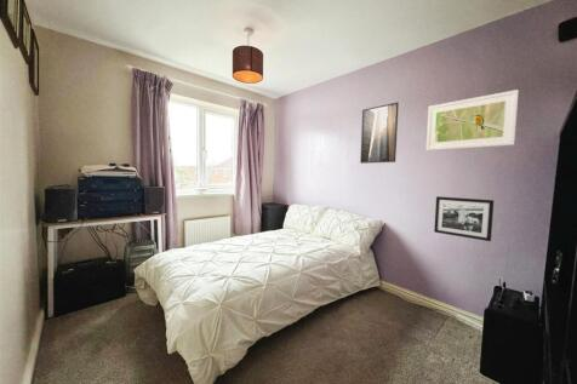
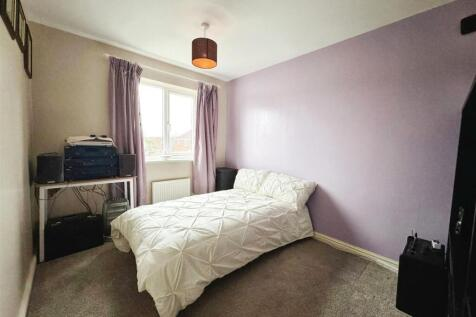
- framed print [359,101,400,165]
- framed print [425,88,520,151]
- picture frame [433,195,495,242]
